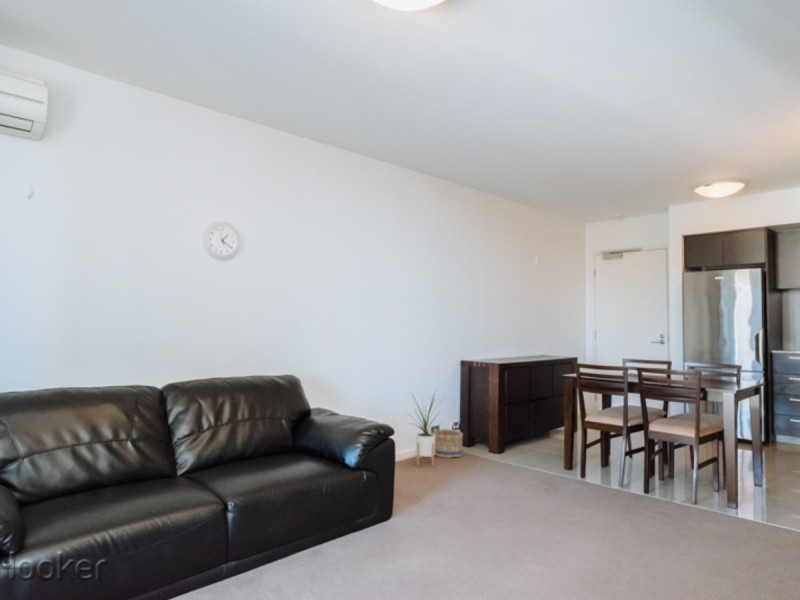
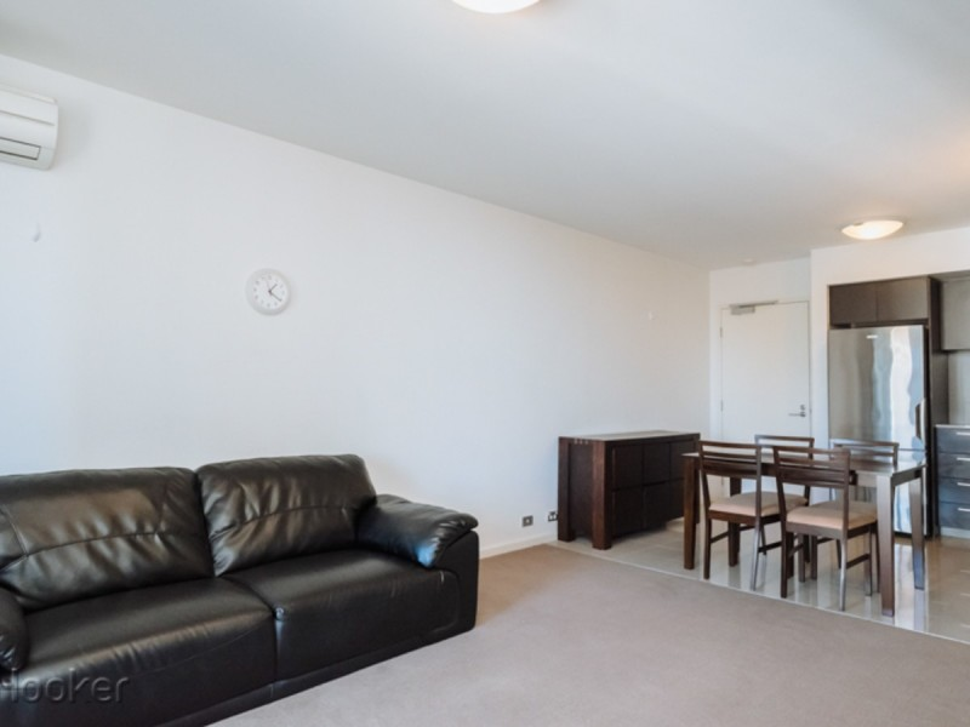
- basket [432,428,464,459]
- house plant [406,389,447,467]
